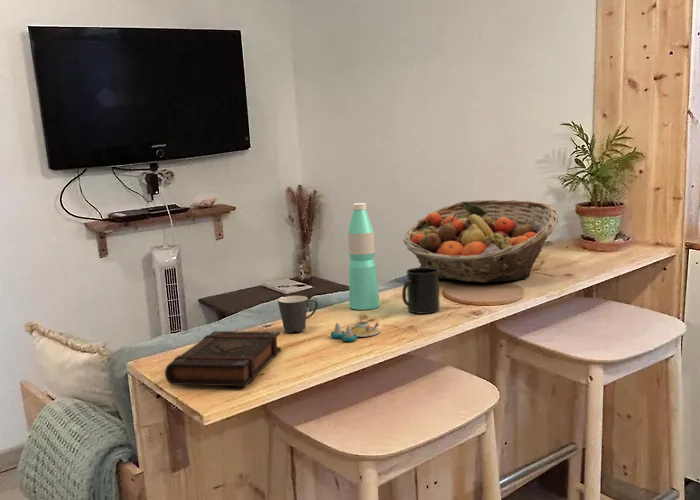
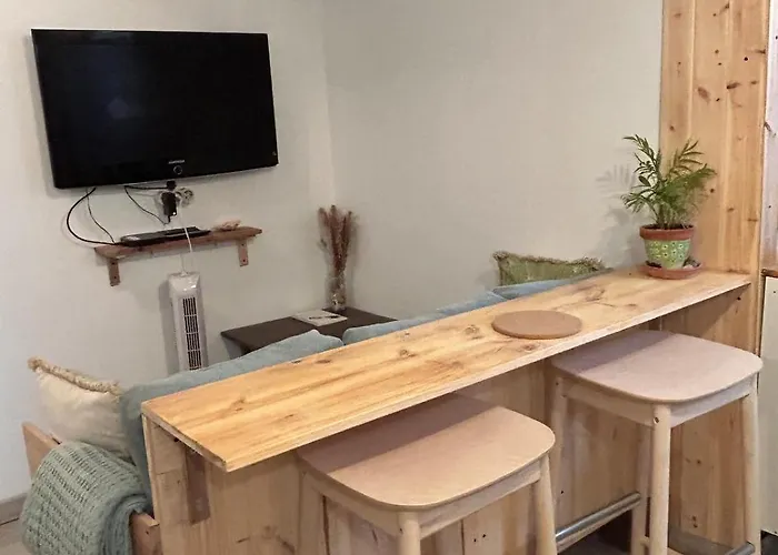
- fruit basket [402,199,560,284]
- mug [401,267,441,315]
- book [164,330,282,387]
- water bottle [347,202,381,311]
- salt and pepper shaker set [330,321,381,342]
- cup [277,295,319,334]
